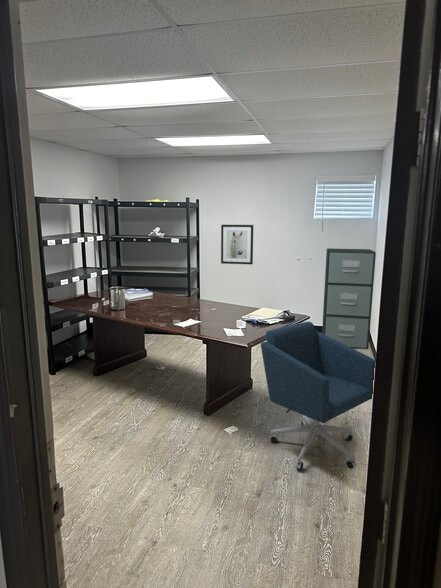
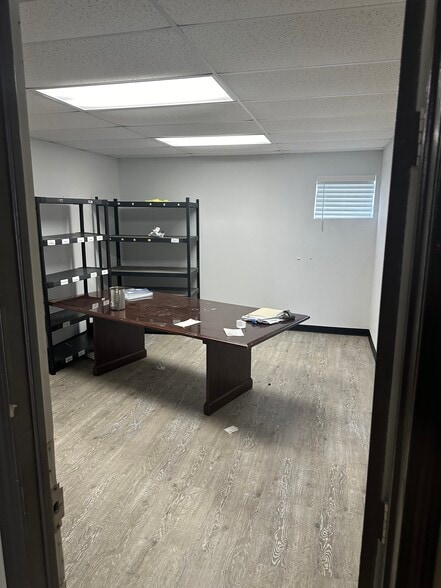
- office chair [260,321,376,471]
- filing cabinet [321,247,377,350]
- wall art [220,224,254,265]
